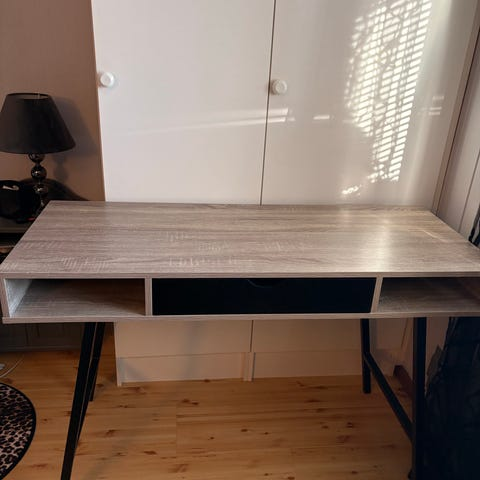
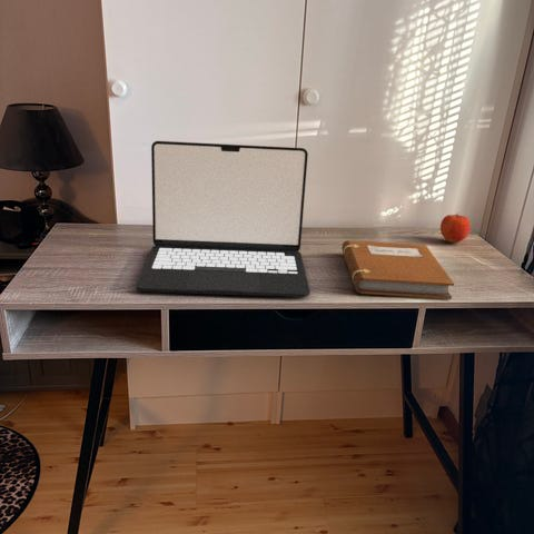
+ apple [439,212,472,245]
+ notebook [340,239,455,300]
+ laptop [135,140,312,298]
